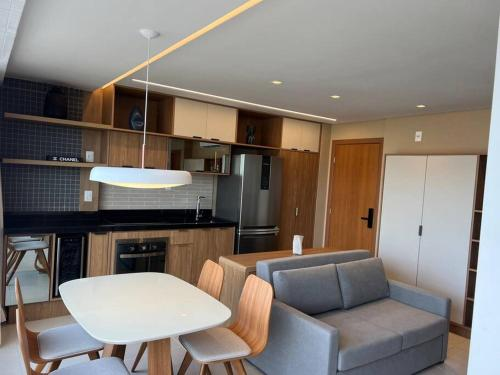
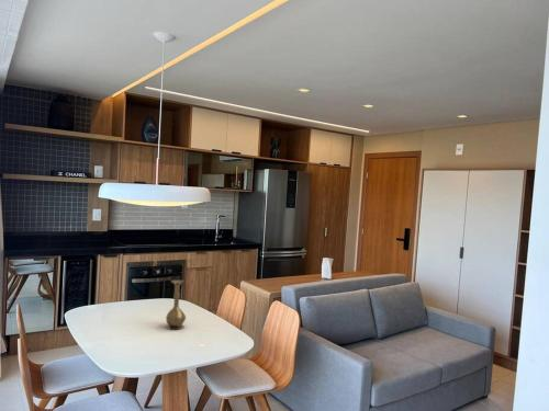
+ vase [165,278,187,331]
